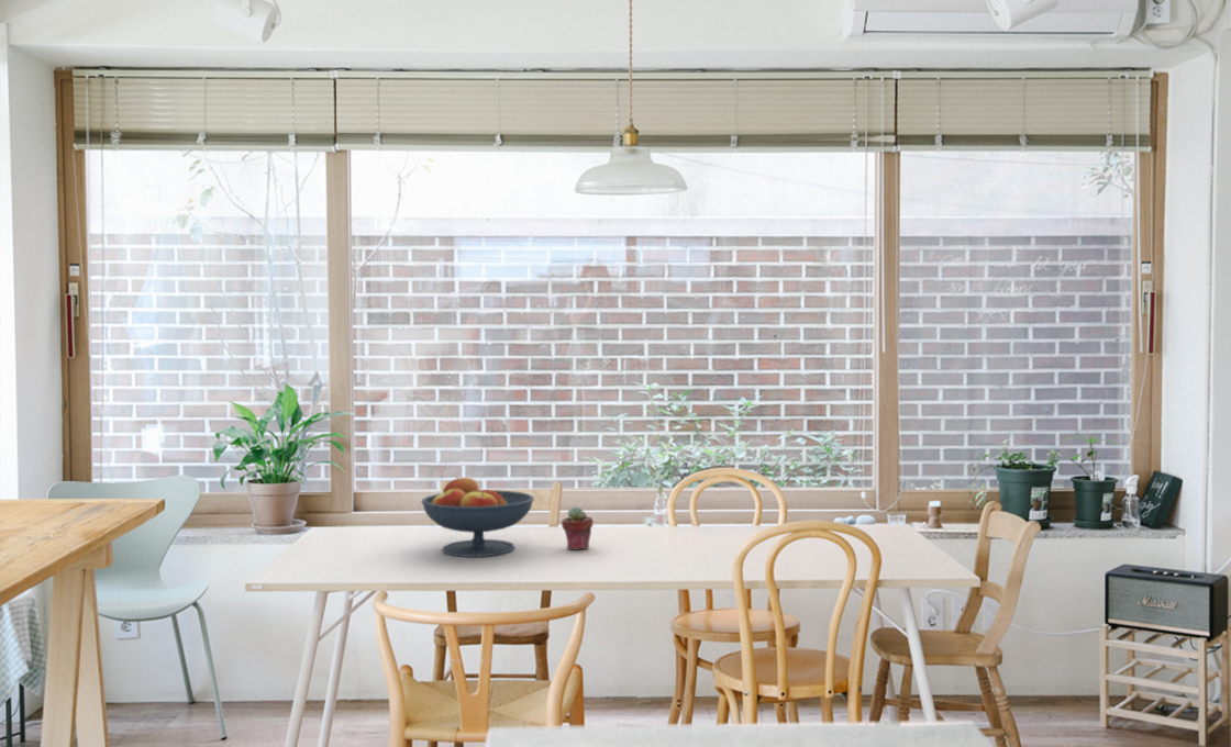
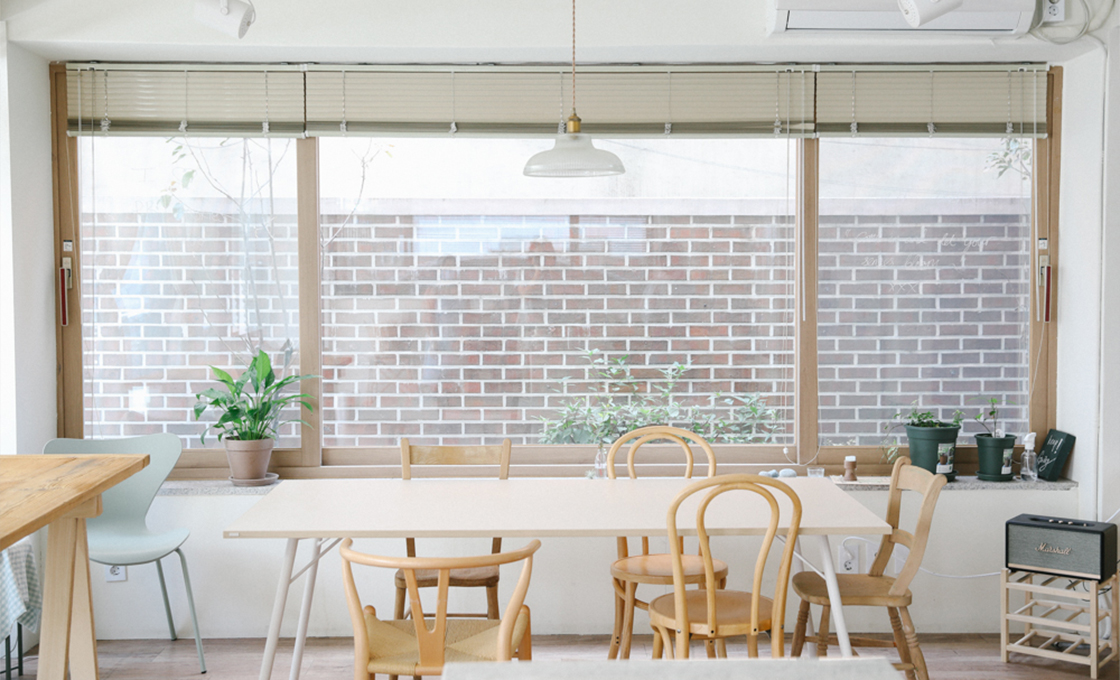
- potted succulent [561,506,594,550]
- fruit bowl [420,476,535,558]
